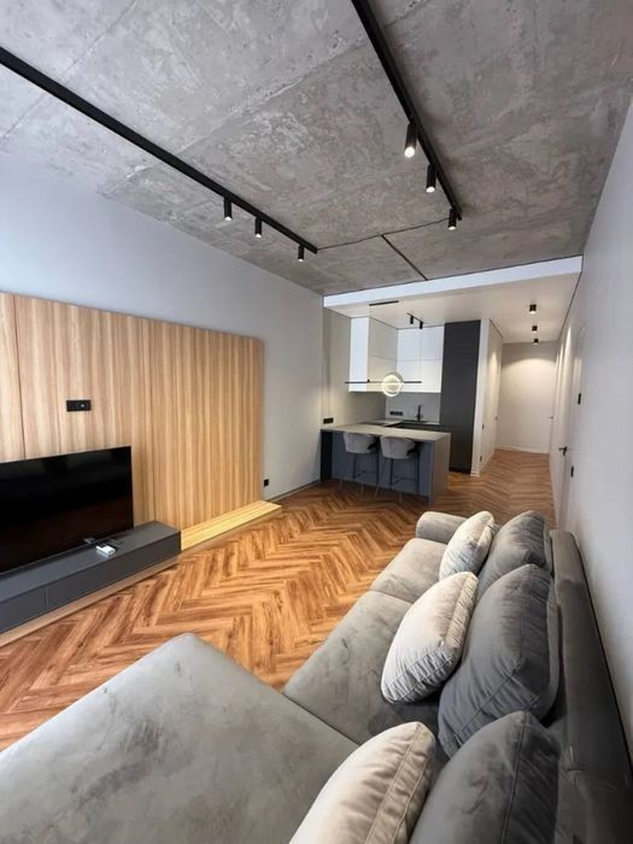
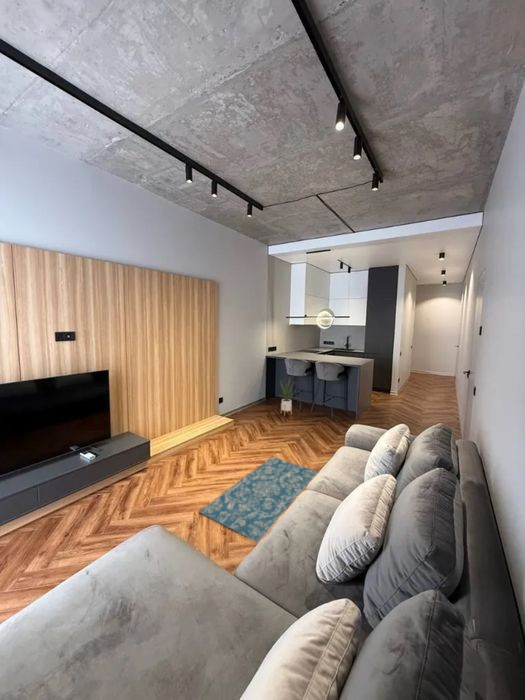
+ house plant [279,376,297,417]
+ rug [198,456,320,543]
